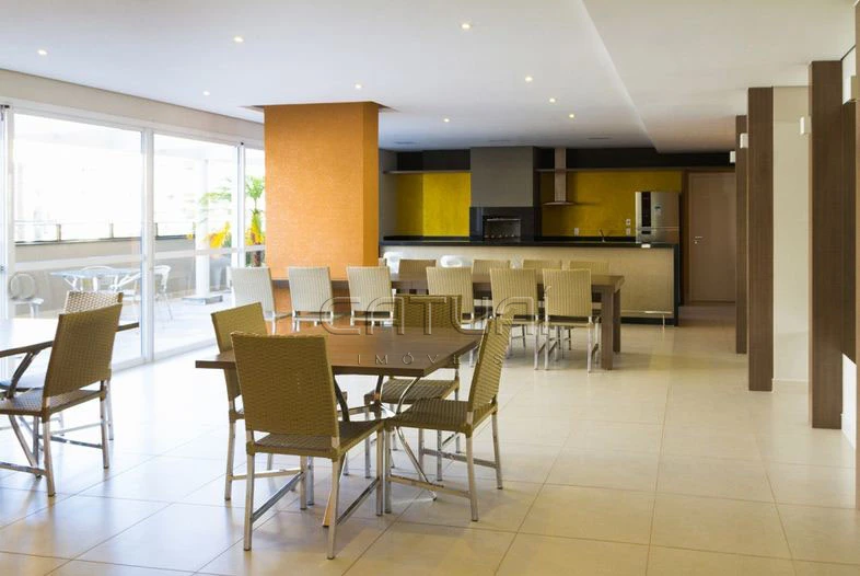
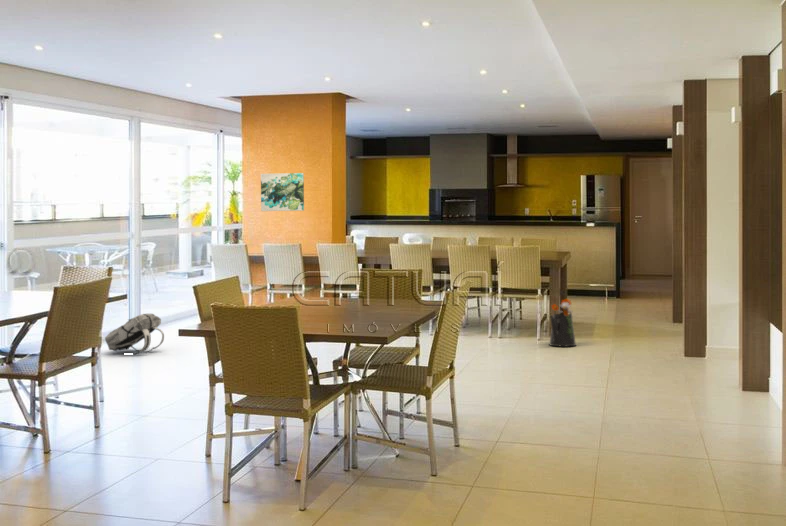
+ wall art [260,172,305,212]
+ backpack [104,313,165,355]
+ watering can [548,298,577,348]
